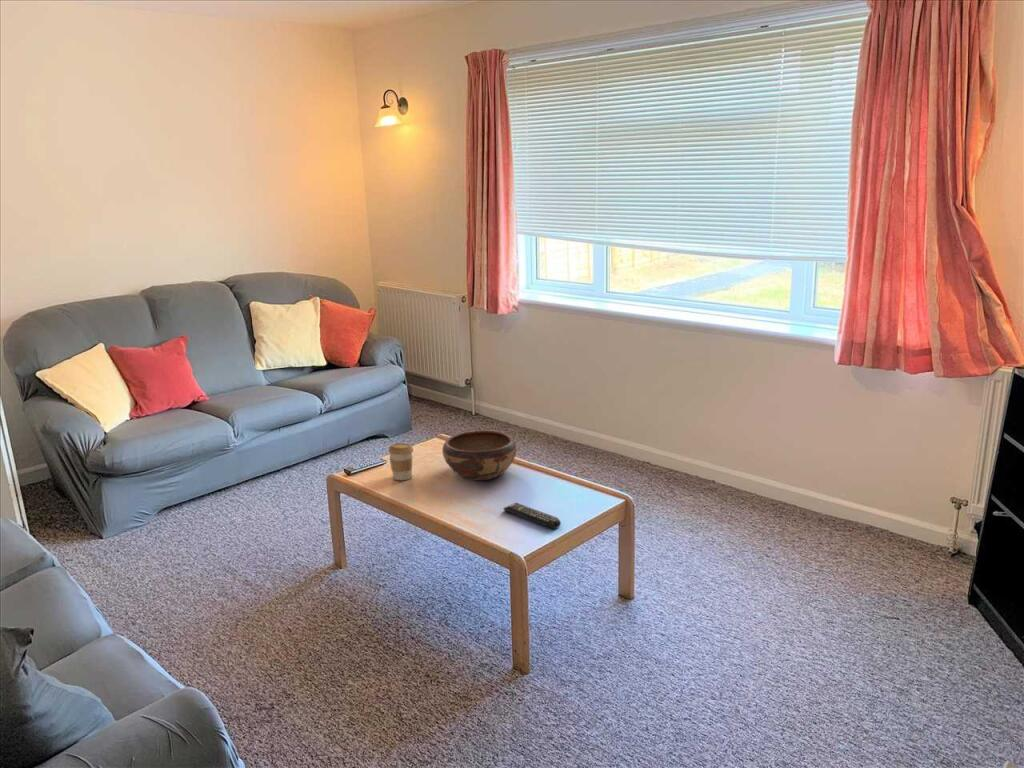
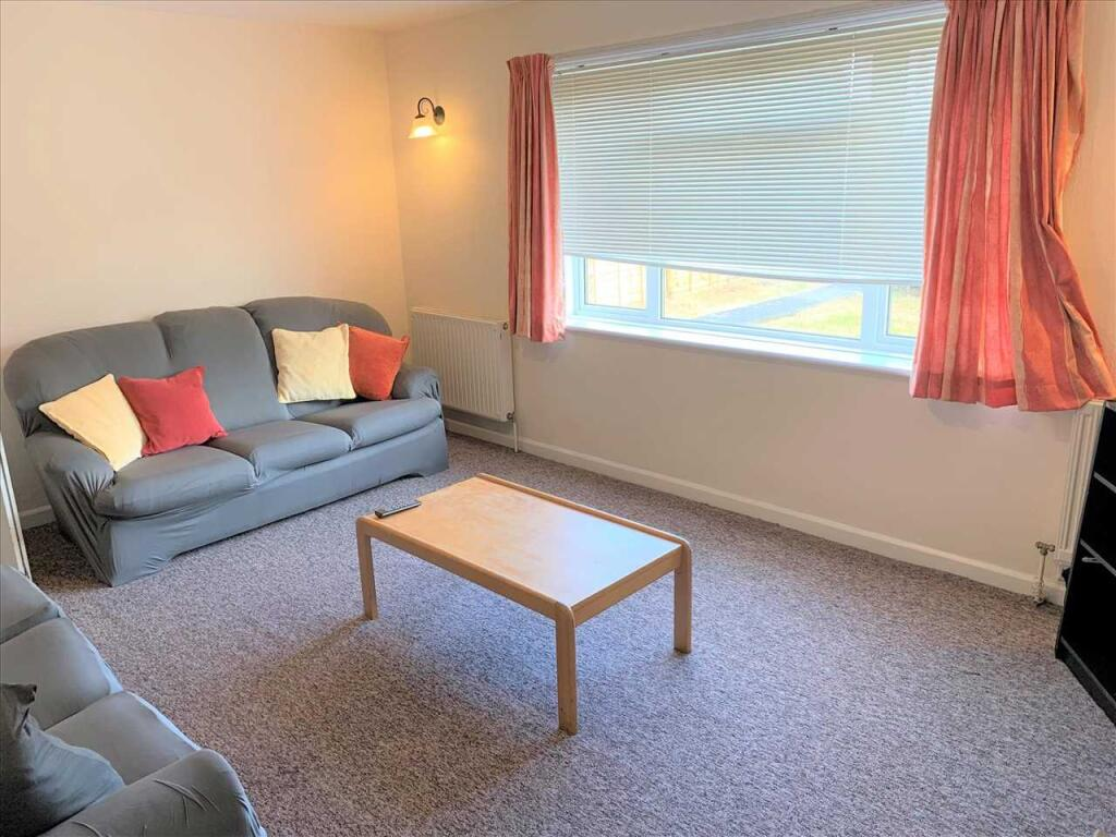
- decorative bowl [441,429,518,481]
- remote control [502,502,562,530]
- coffee cup [387,442,414,481]
